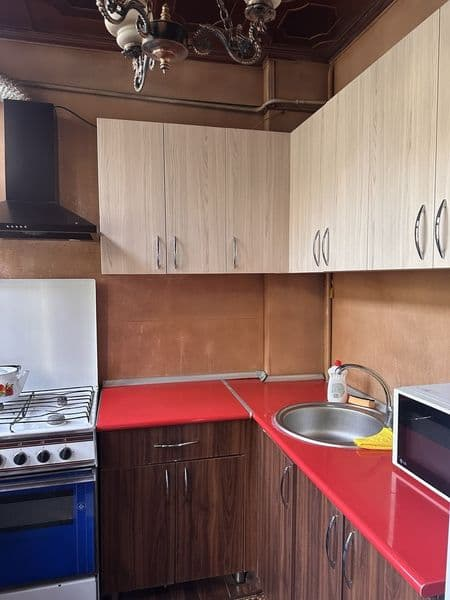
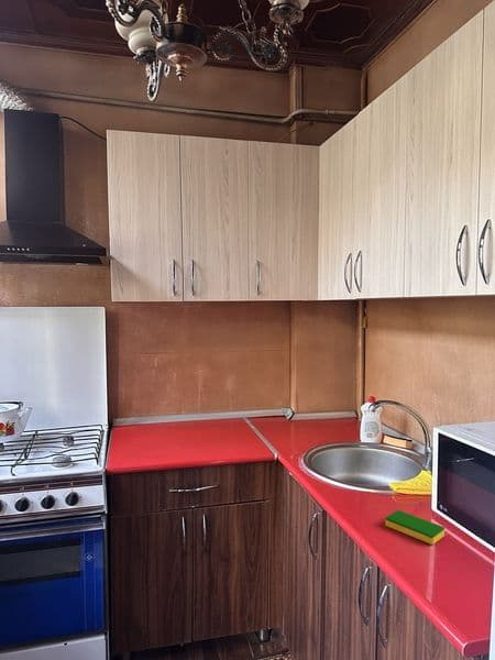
+ dish sponge [384,509,446,546]
